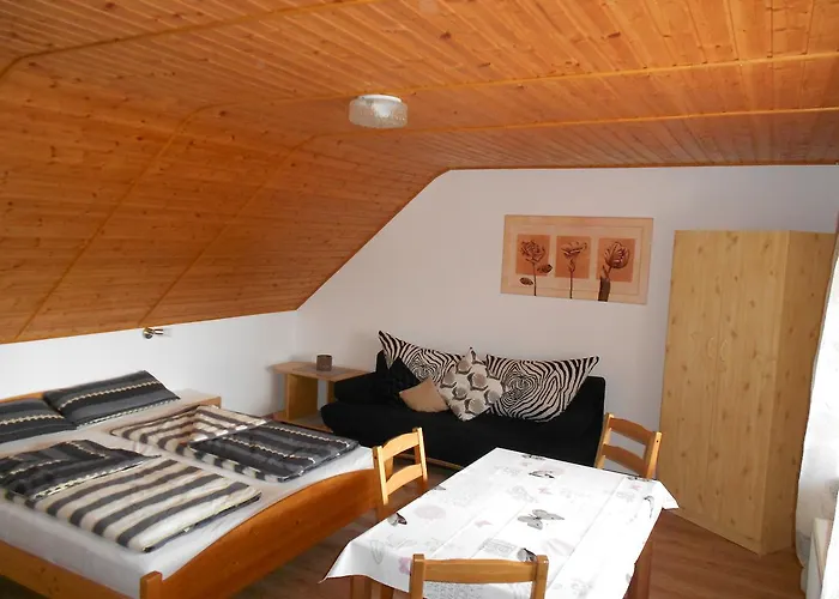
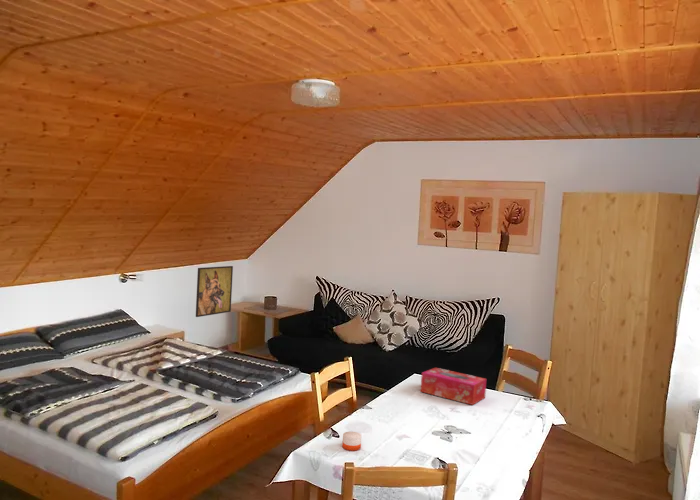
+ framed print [195,265,234,318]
+ tissue box [420,367,487,406]
+ candle [341,431,362,452]
